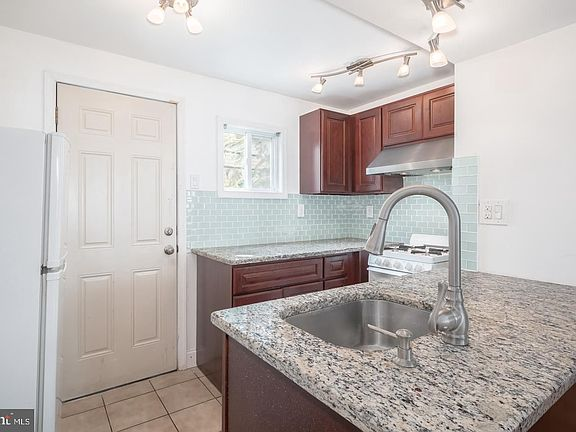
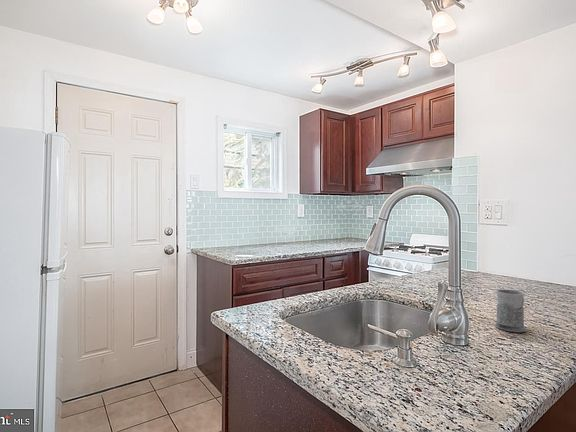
+ mug [494,288,527,333]
